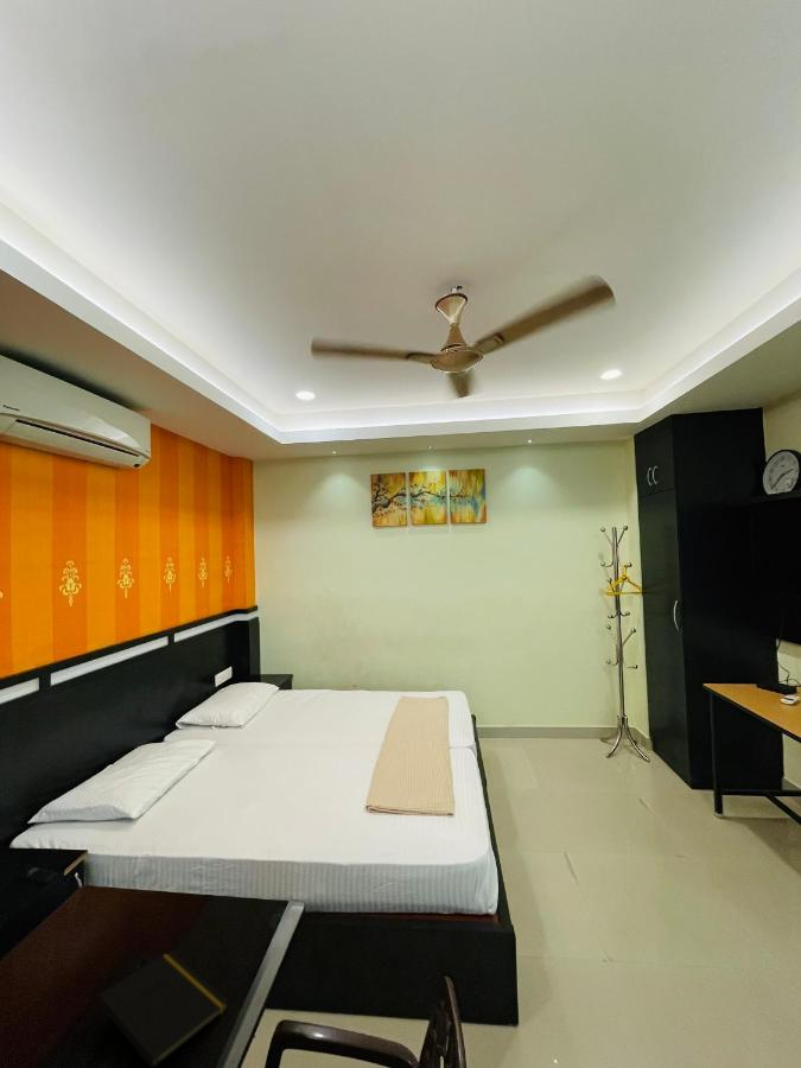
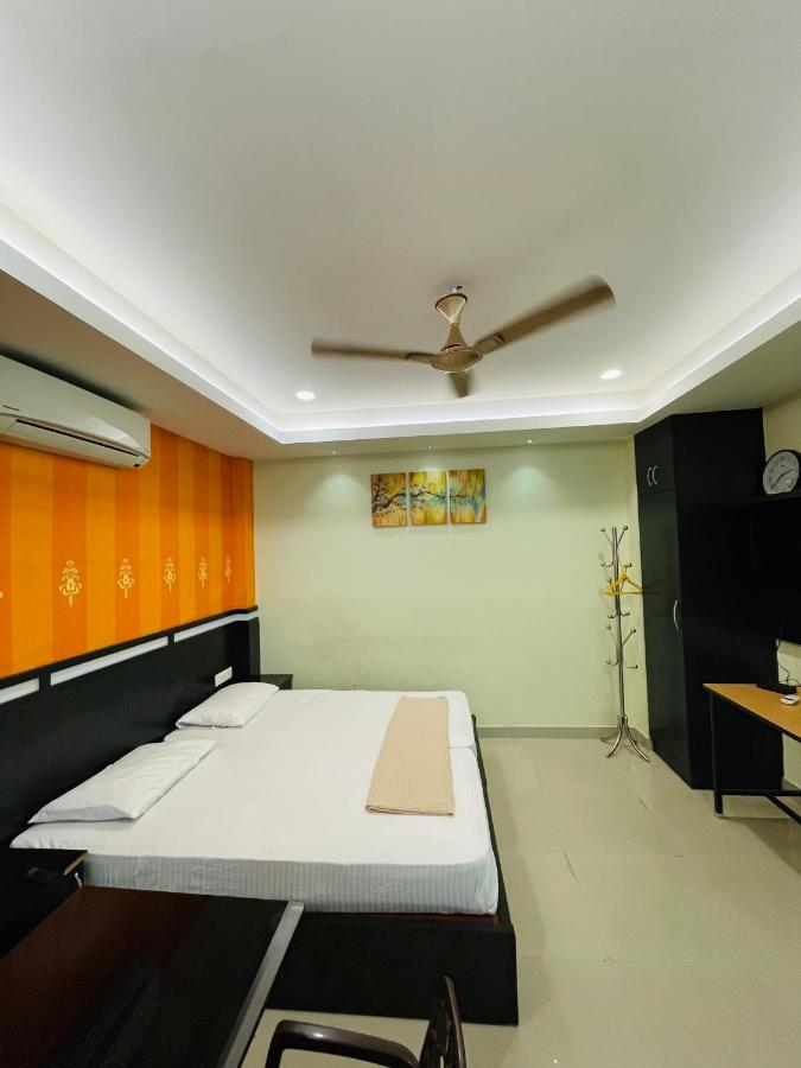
- notepad [95,949,230,1068]
